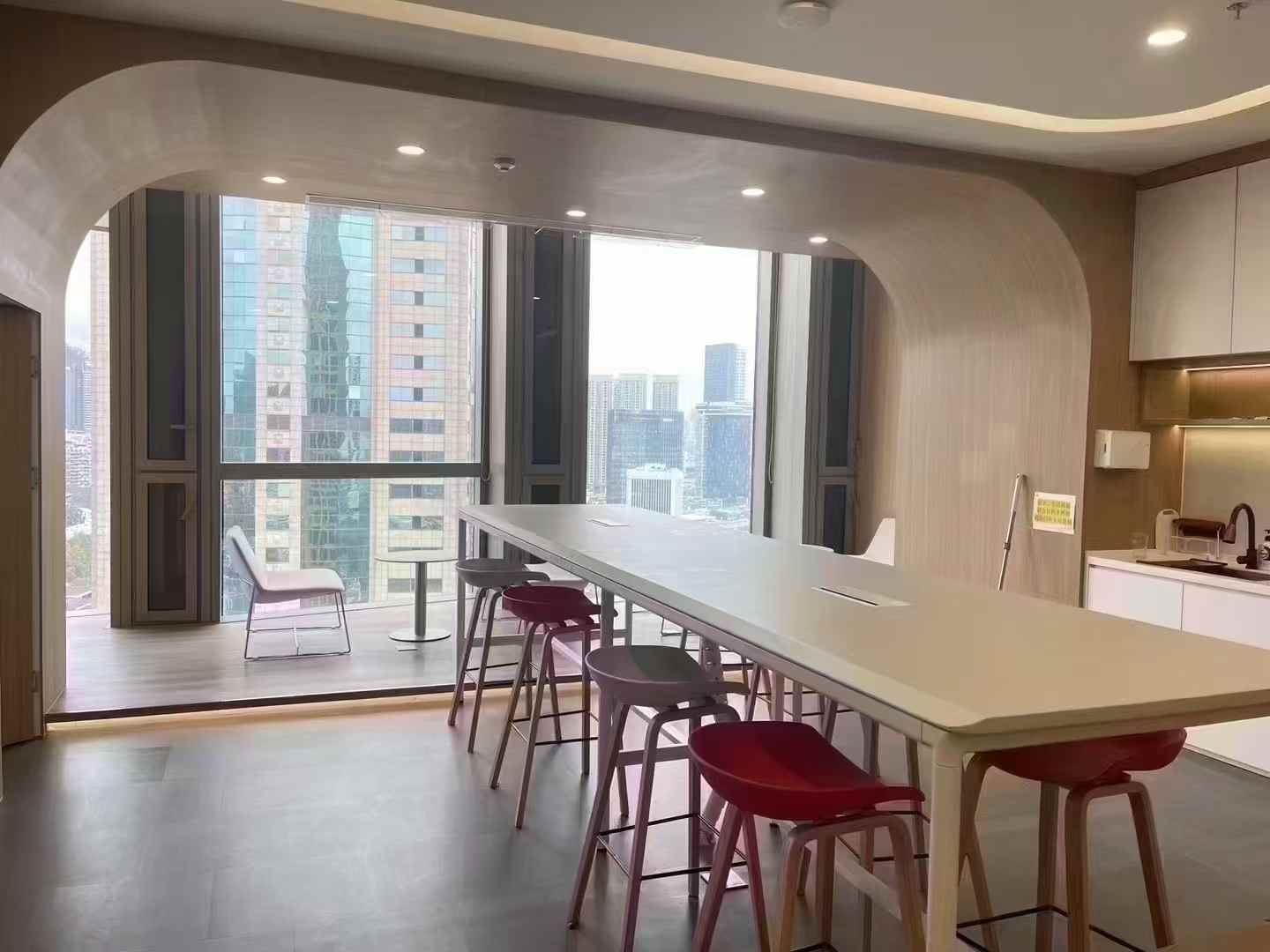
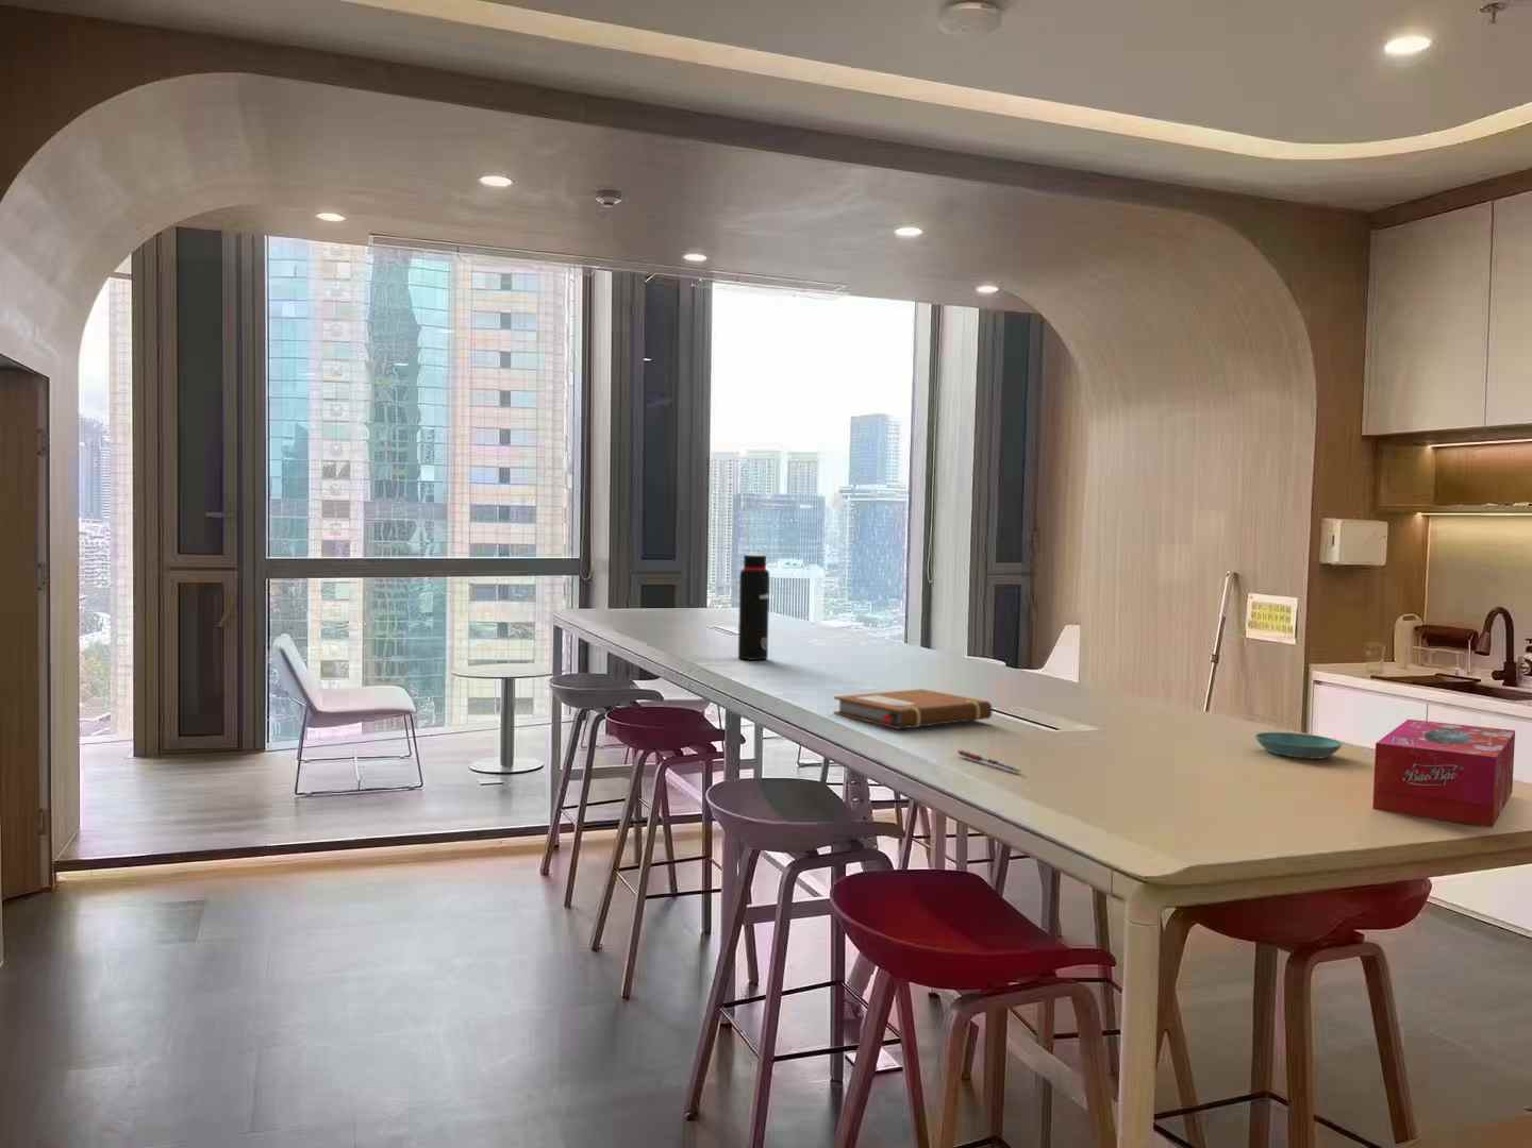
+ pen [957,749,1023,774]
+ saucer [1253,731,1344,758]
+ water bottle [737,554,771,661]
+ tissue box [1372,719,1516,828]
+ notebook [834,687,993,731]
